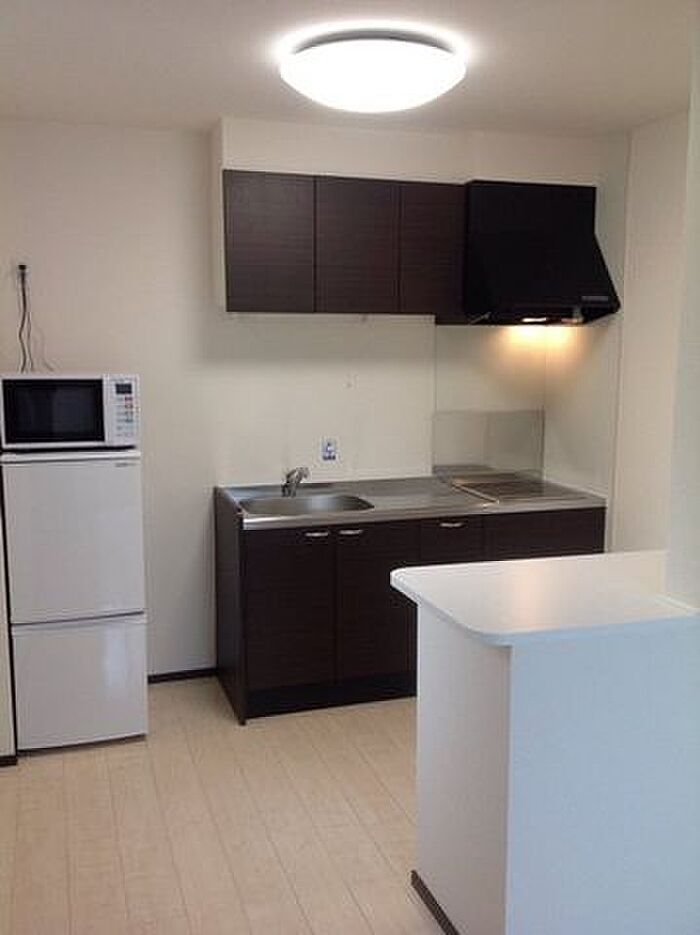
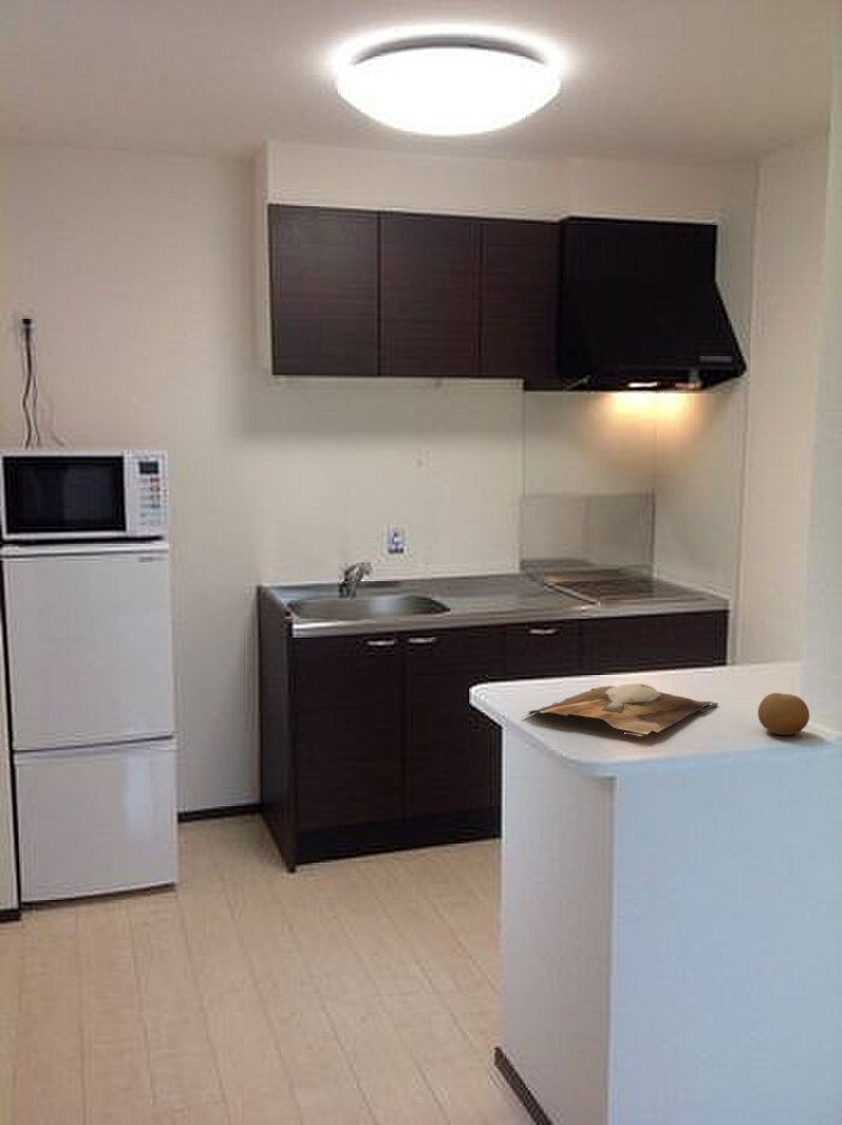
+ fruit [757,692,811,736]
+ cutting board [523,682,719,738]
